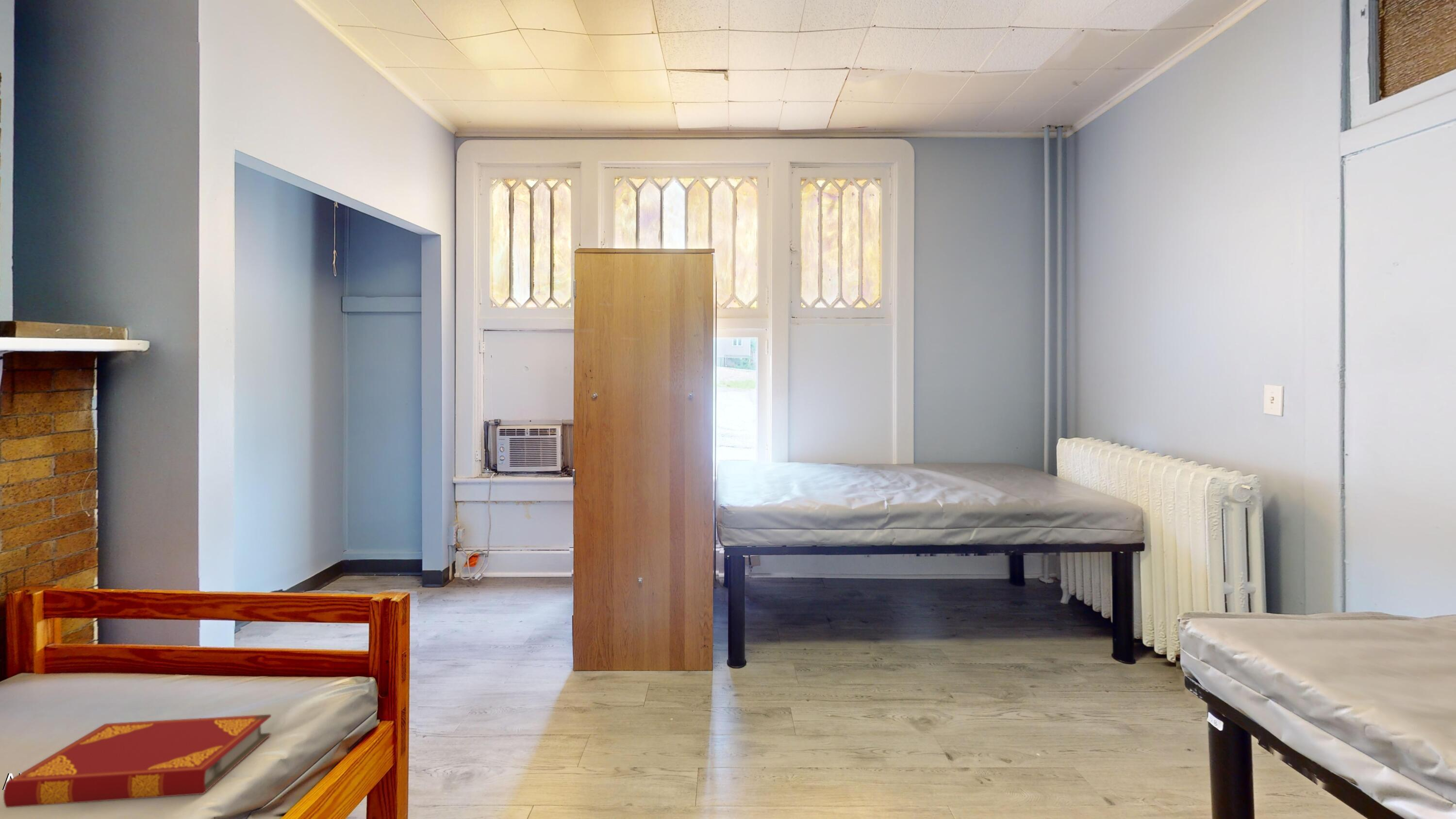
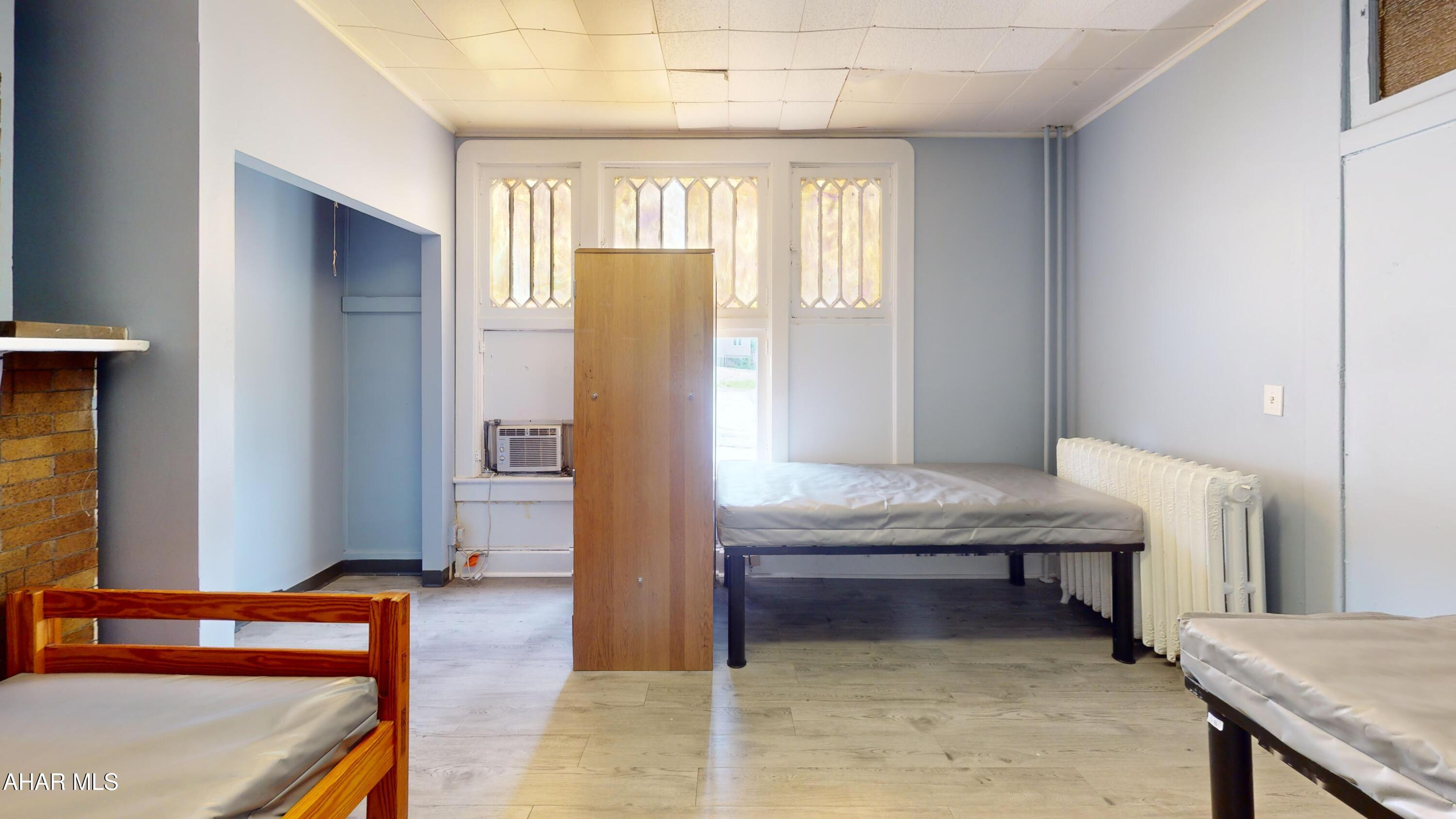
- hardback book [3,714,272,808]
